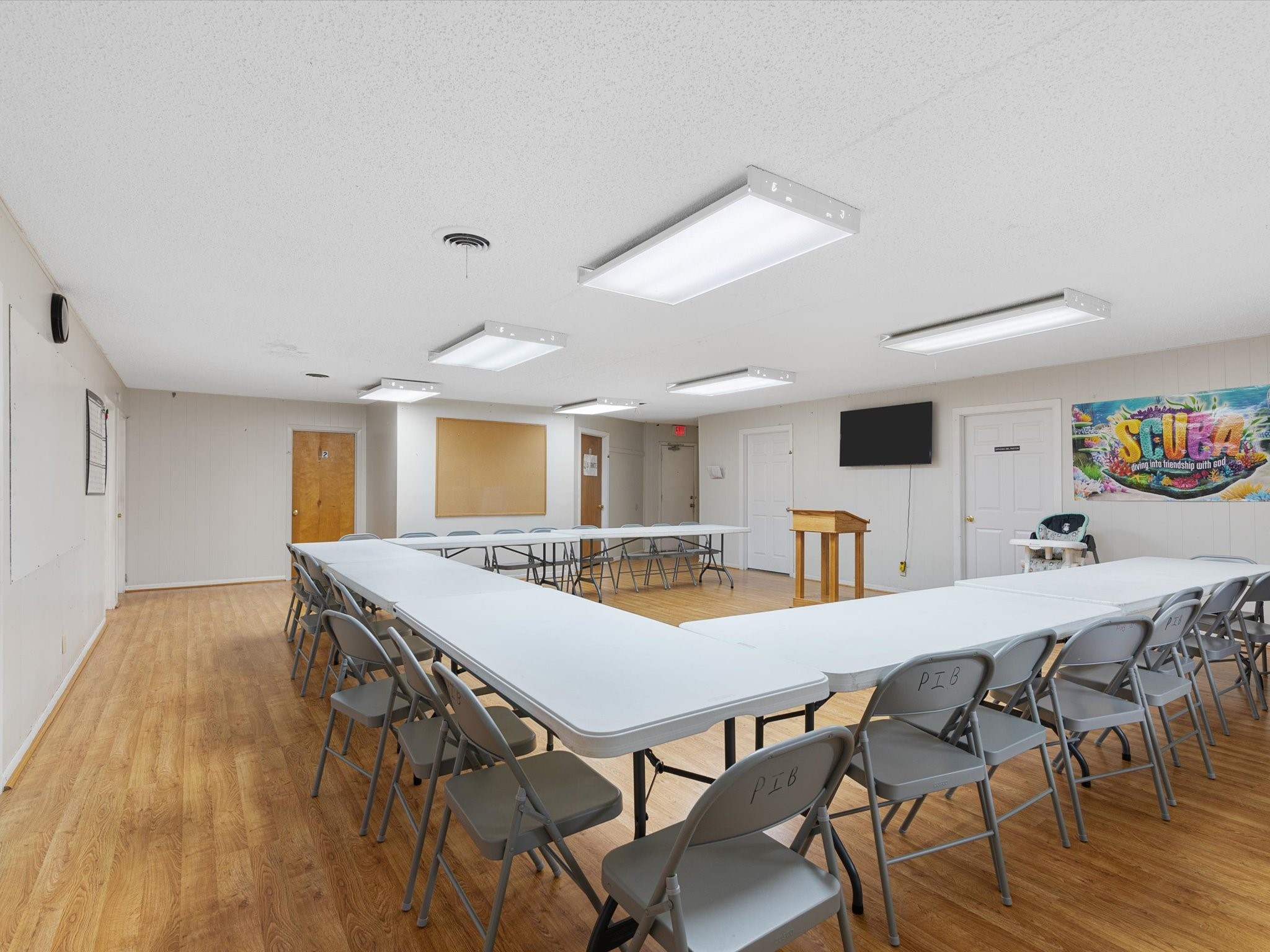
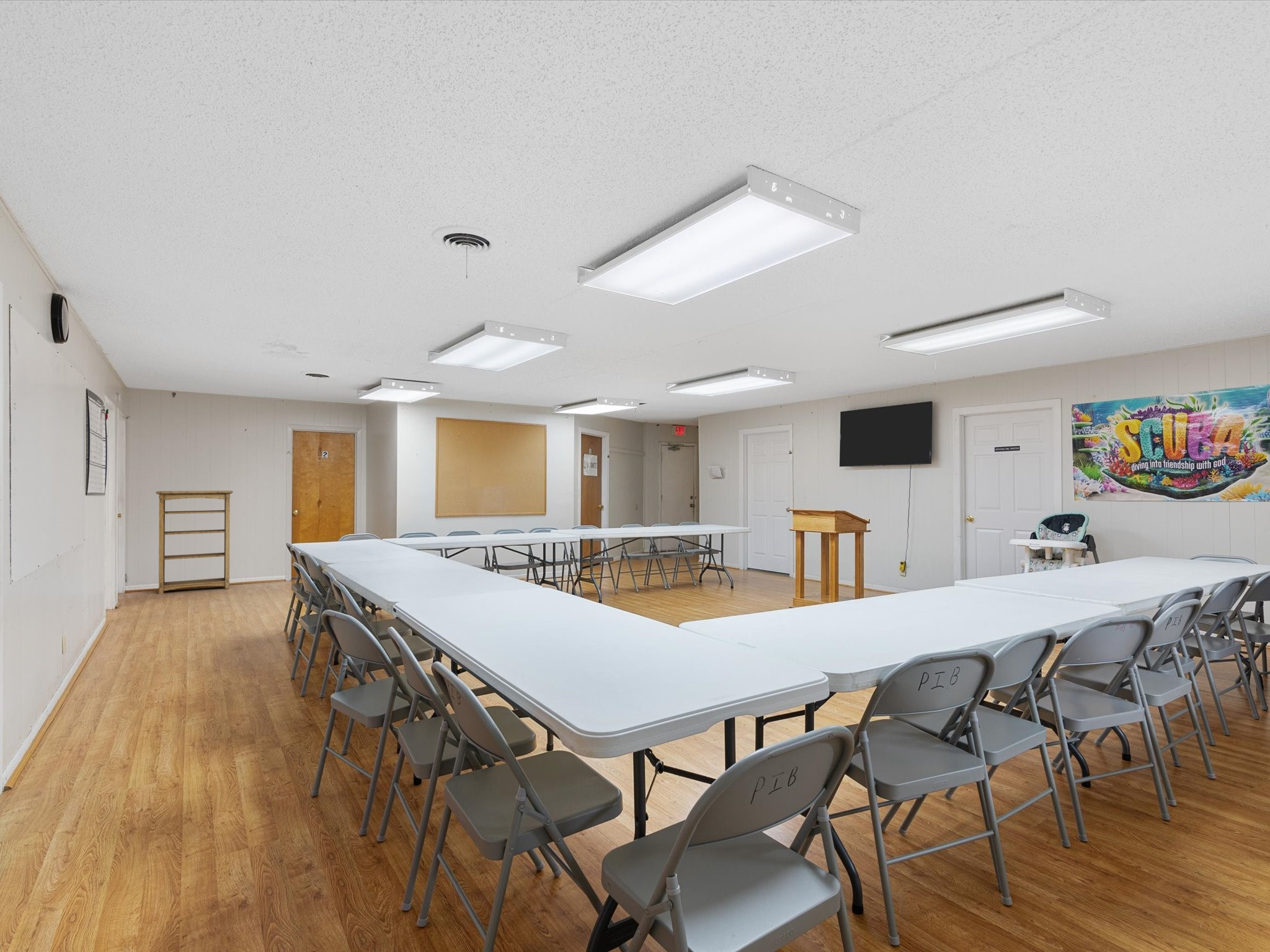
+ bookshelf [155,490,233,594]
